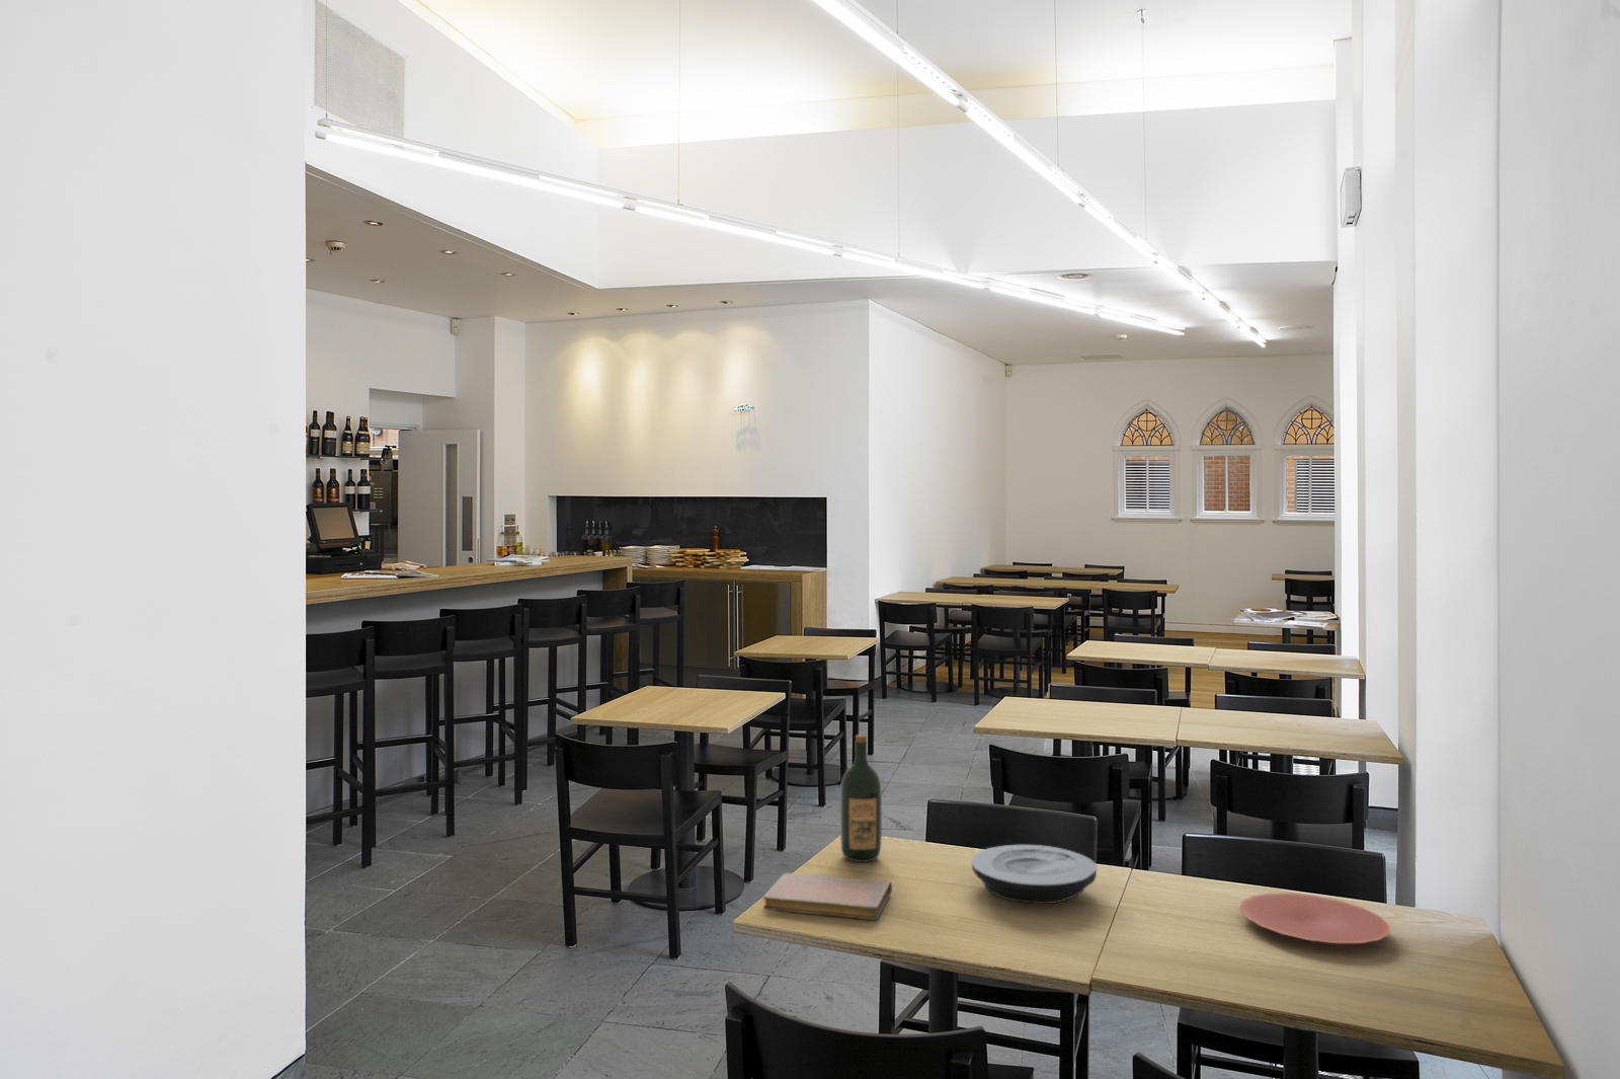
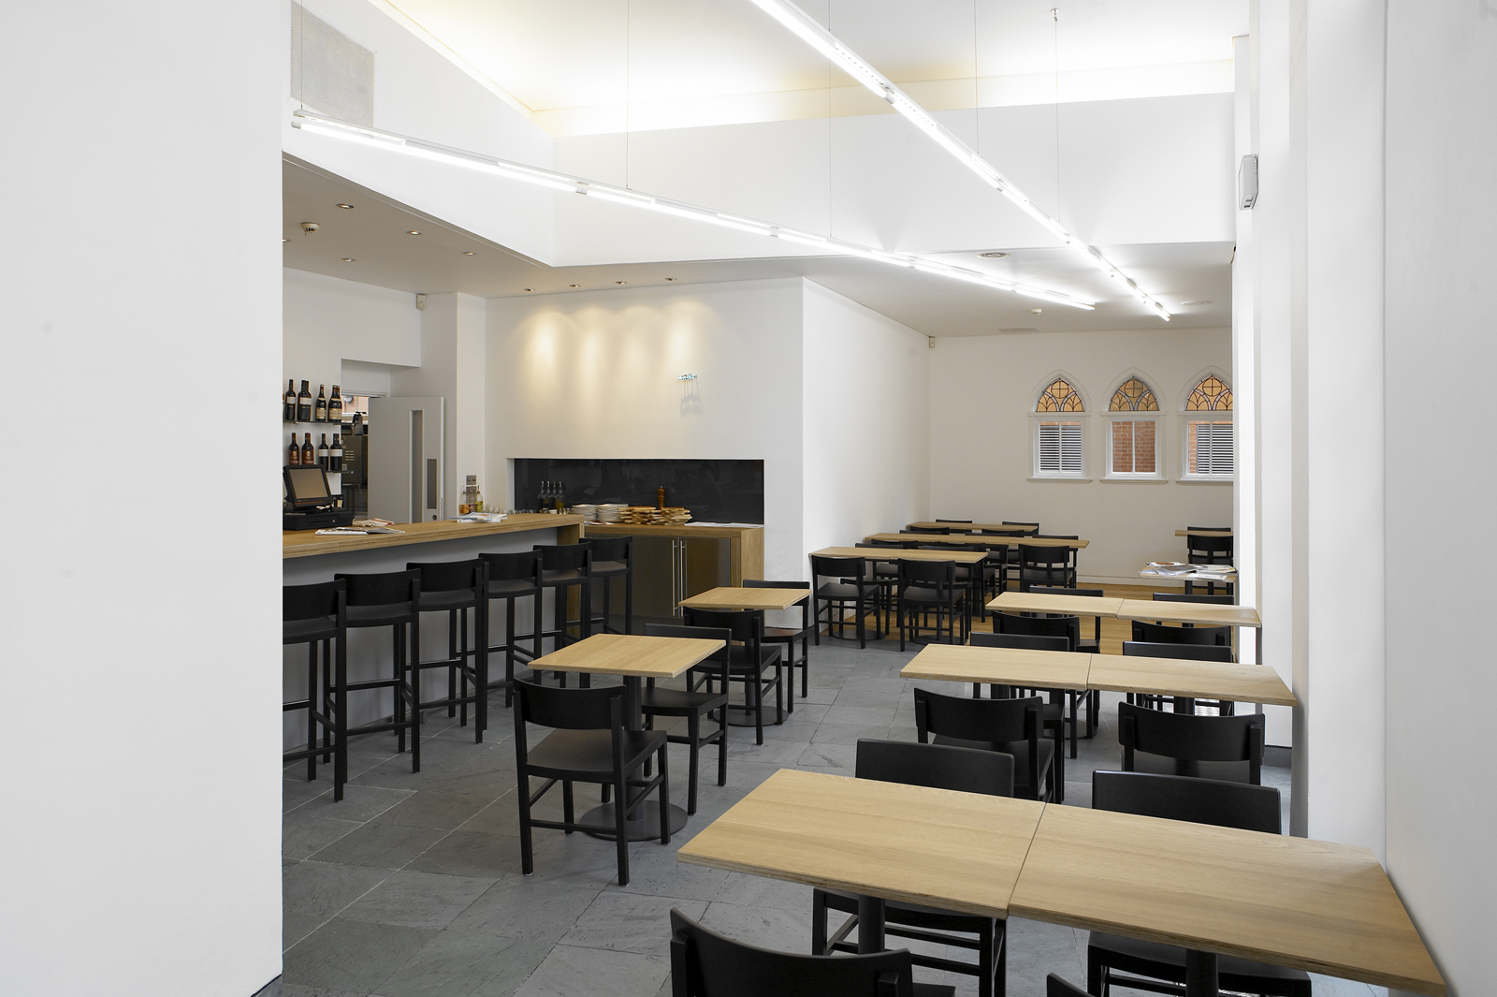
- wine bottle [839,733,883,863]
- plate [1238,891,1391,944]
- plate [970,844,1098,904]
- notebook [762,872,893,921]
